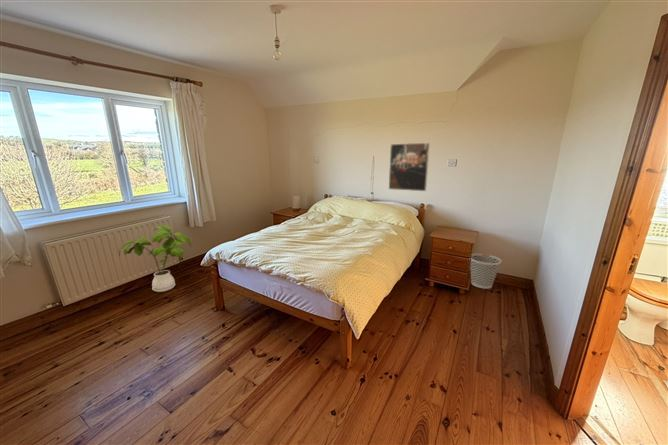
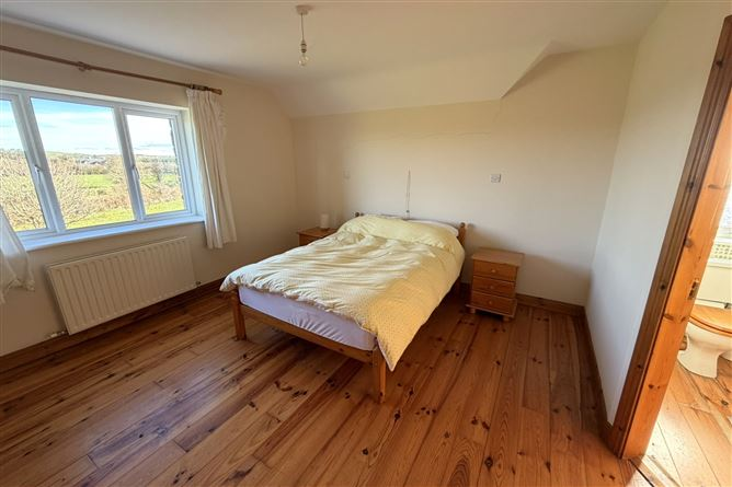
- house plant [118,224,192,293]
- wastebasket [469,253,503,290]
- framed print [388,142,431,192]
